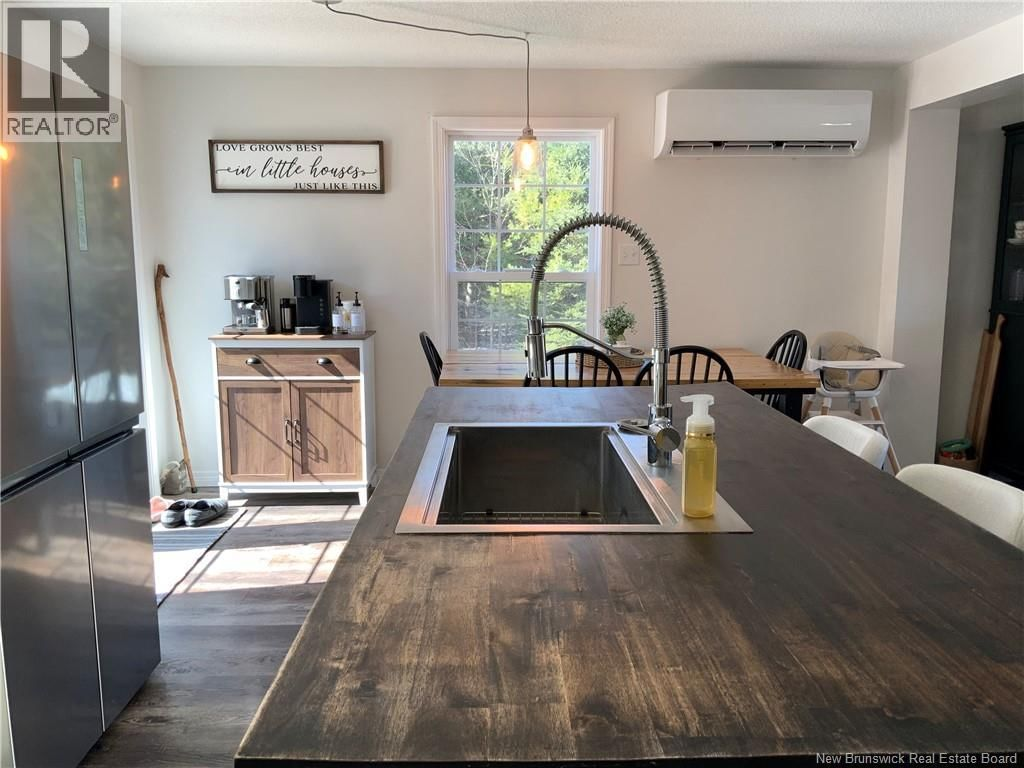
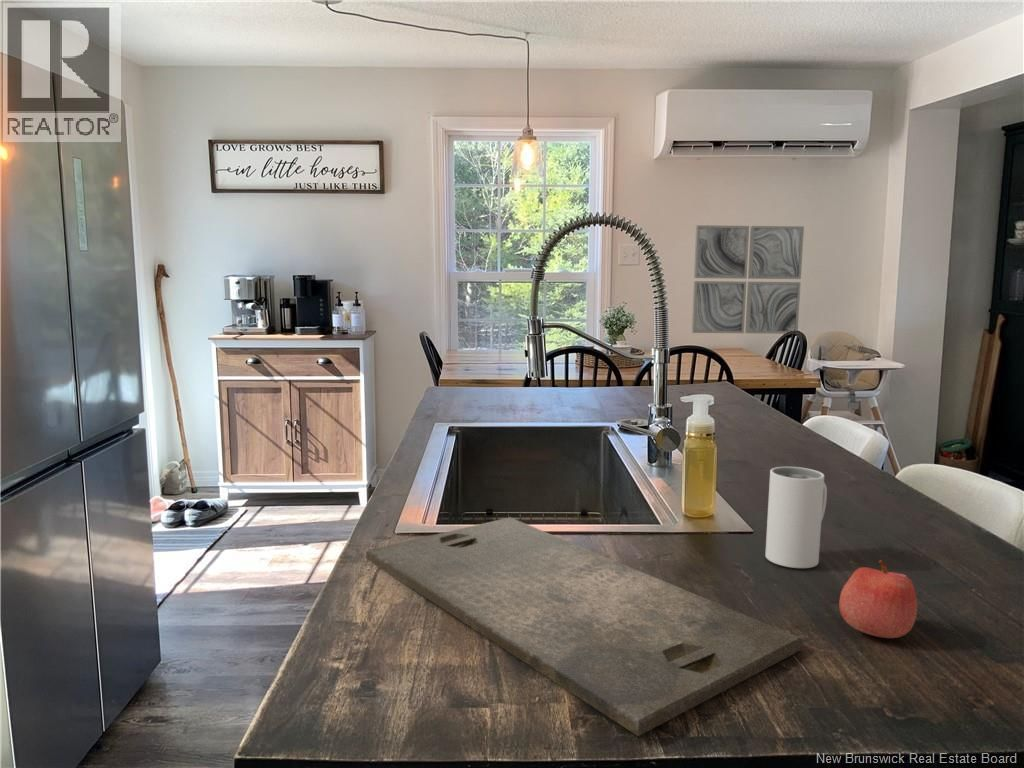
+ apple [838,559,919,639]
+ mug [764,466,828,569]
+ cutting board [365,516,804,737]
+ wall art [691,224,805,335]
